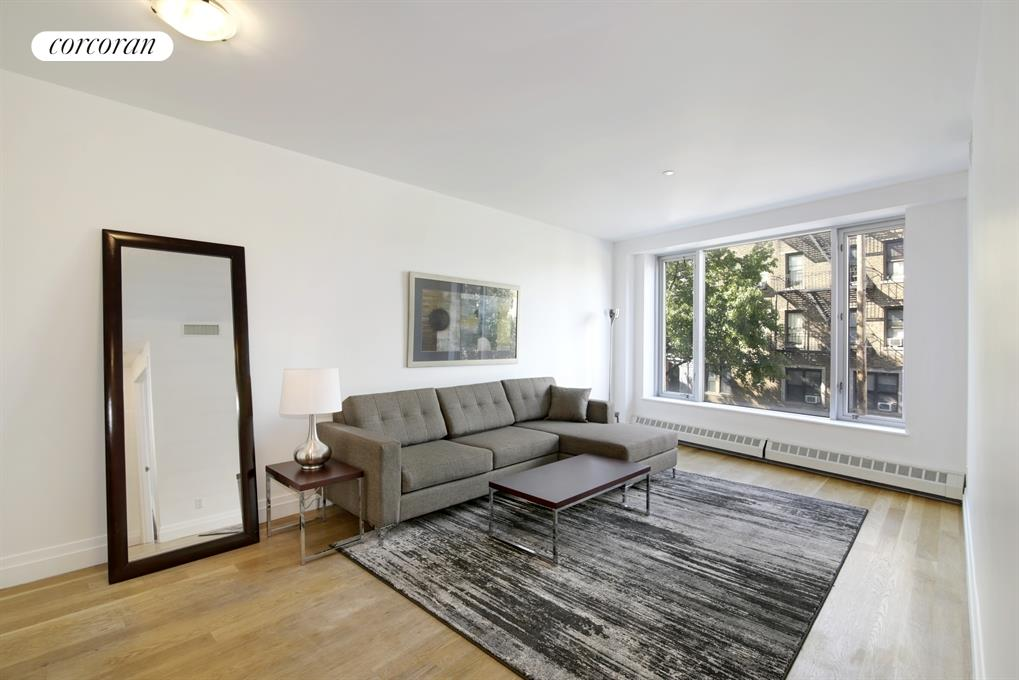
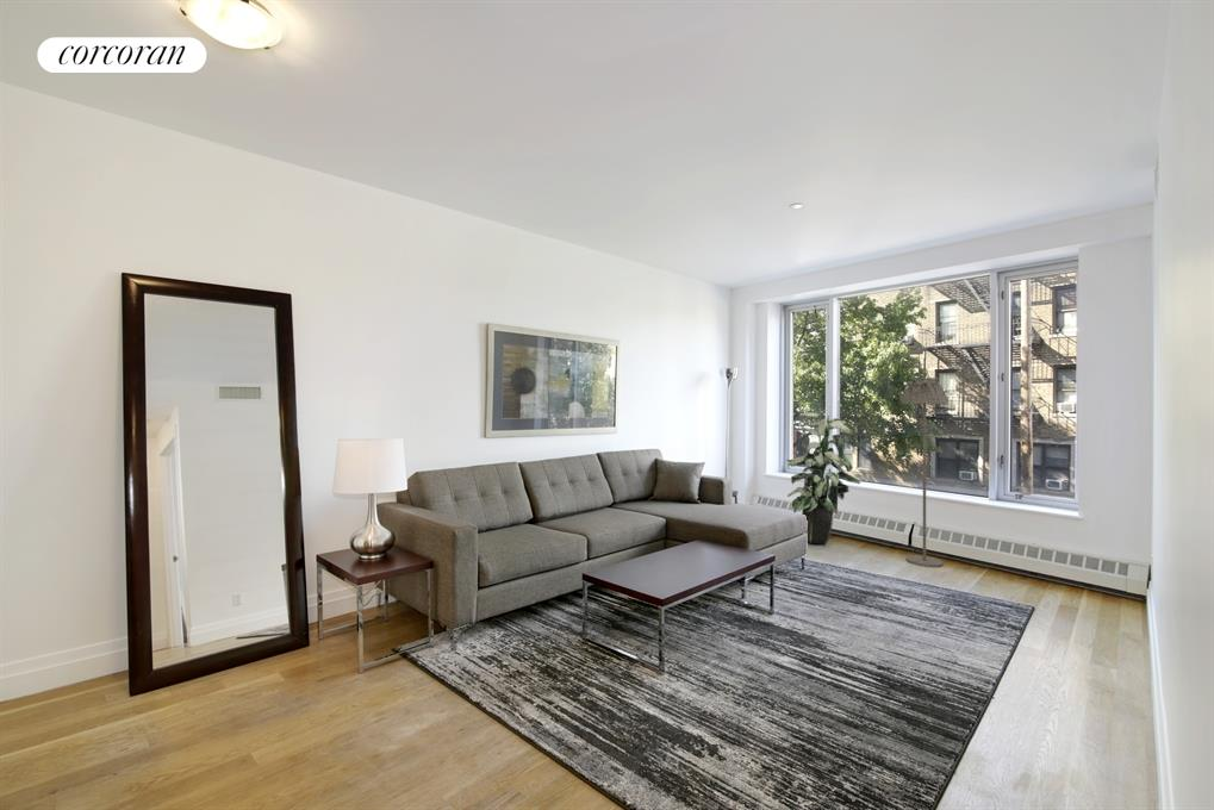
+ floor lamp [899,376,950,568]
+ indoor plant [785,412,861,546]
